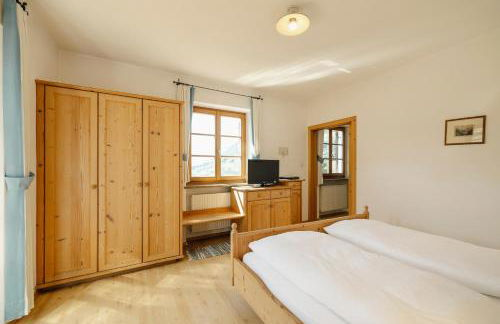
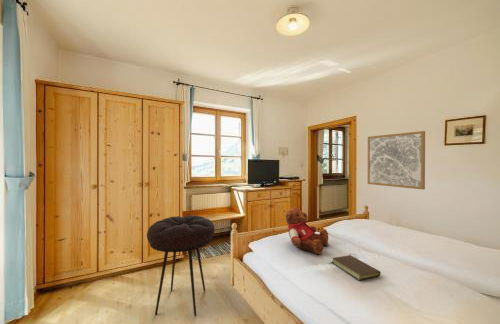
+ stool [146,214,216,317]
+ wall art [367,130,426,190]
+ teddy bear [284,206,329,255]
+ book [331,253,382,281]
